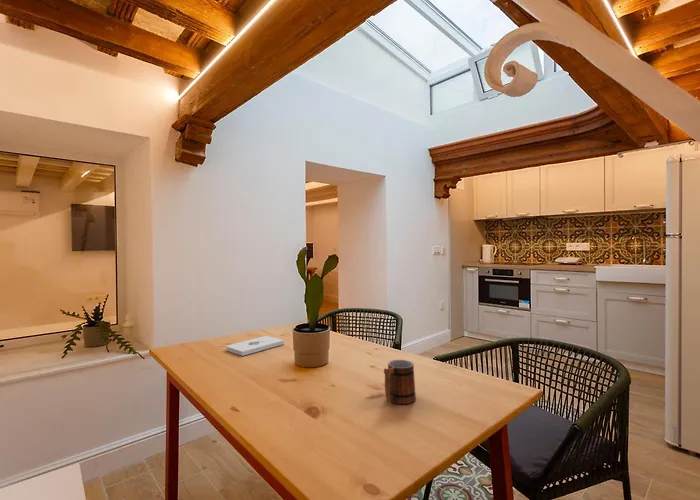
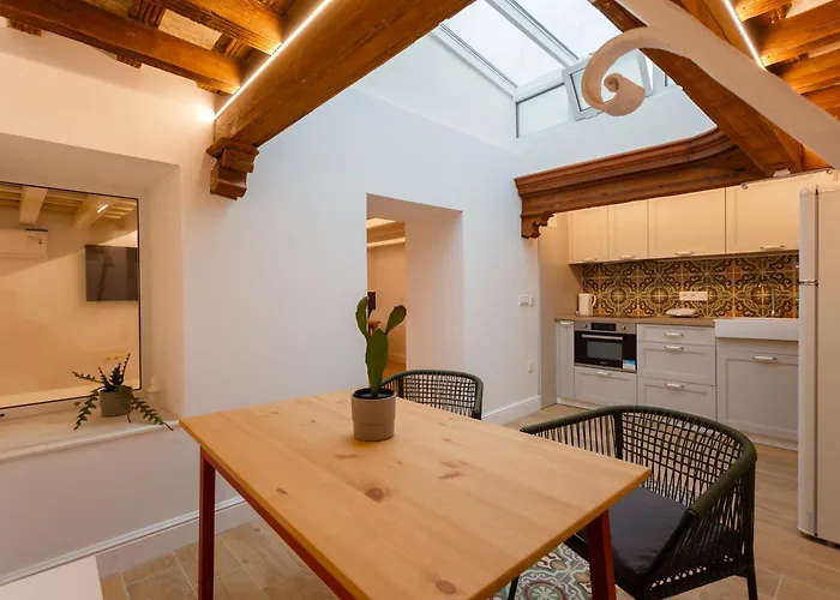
- mug [383,359,417,405]
- notepad [226,335,285,357]
